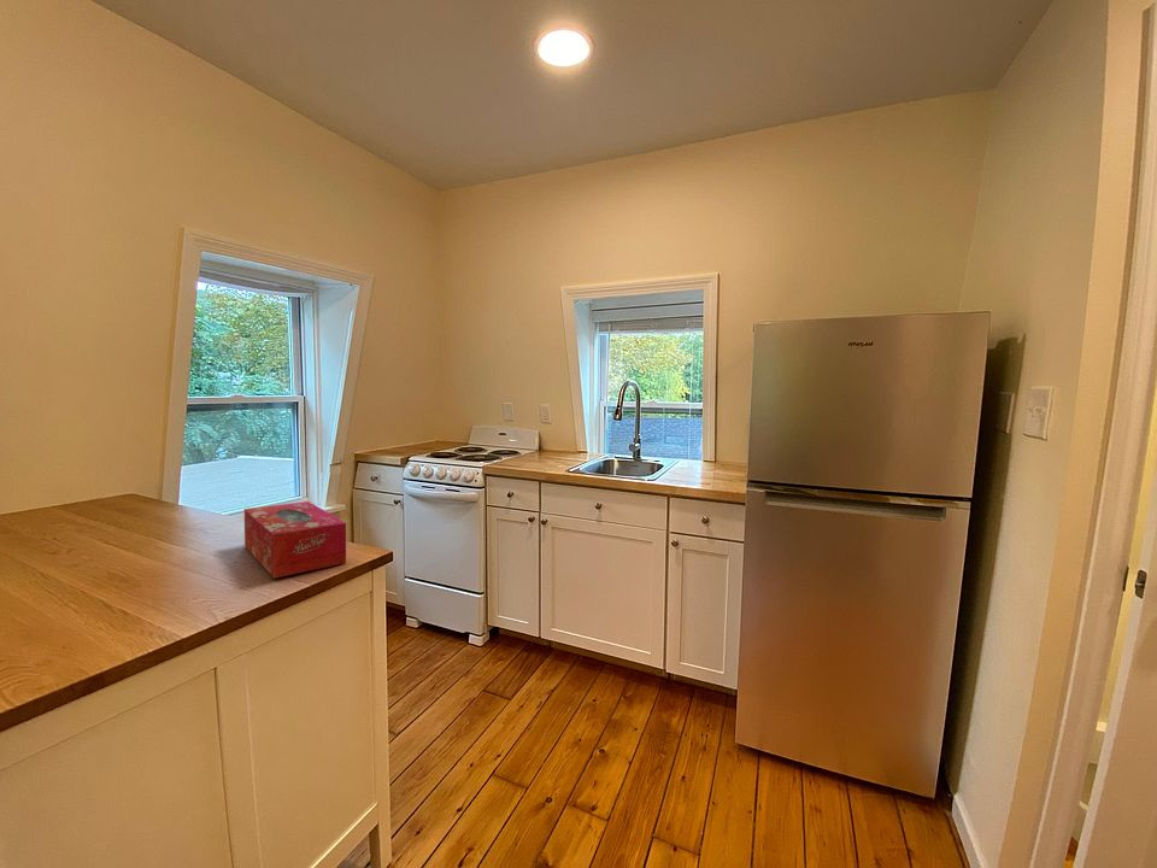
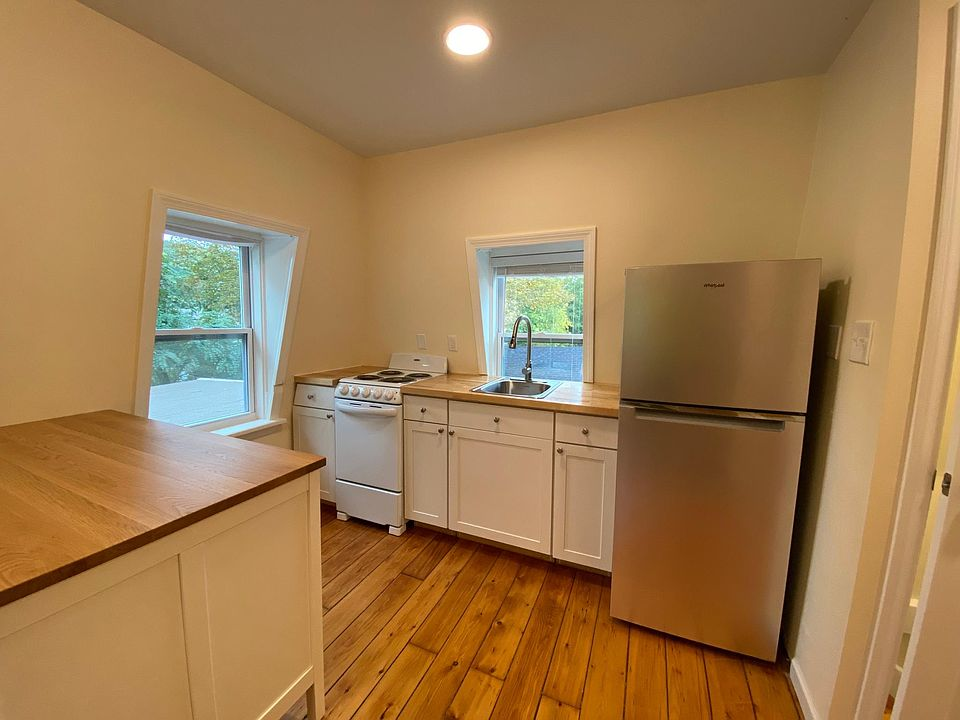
- tissue box [243,500,347,580]
